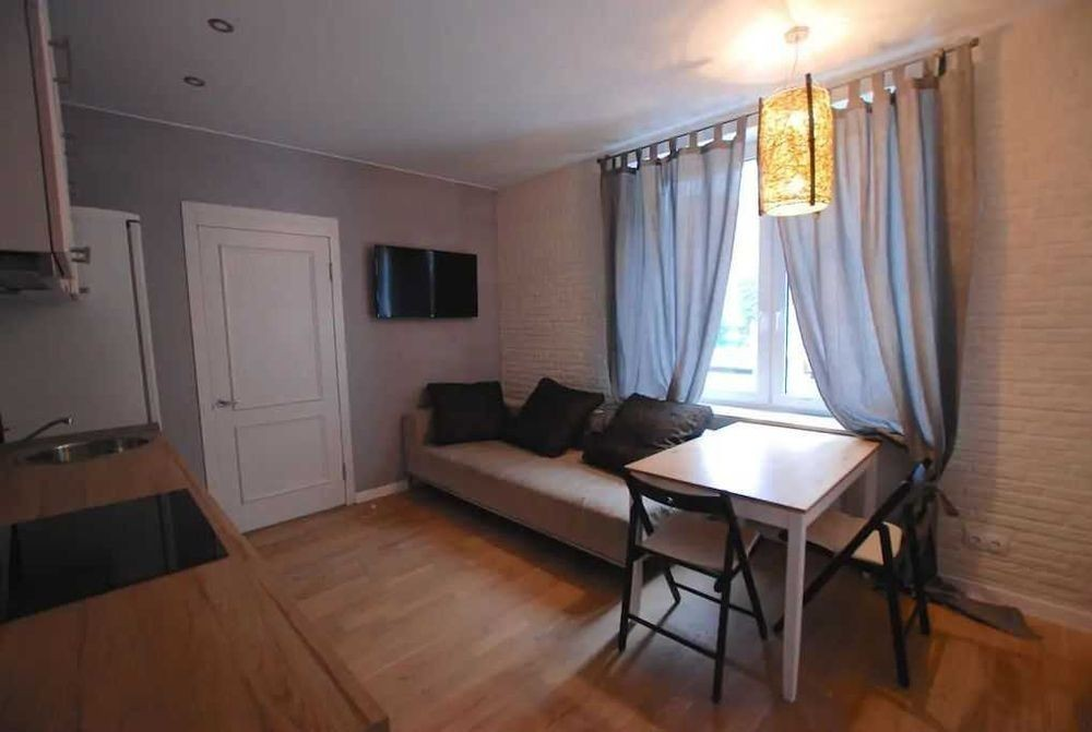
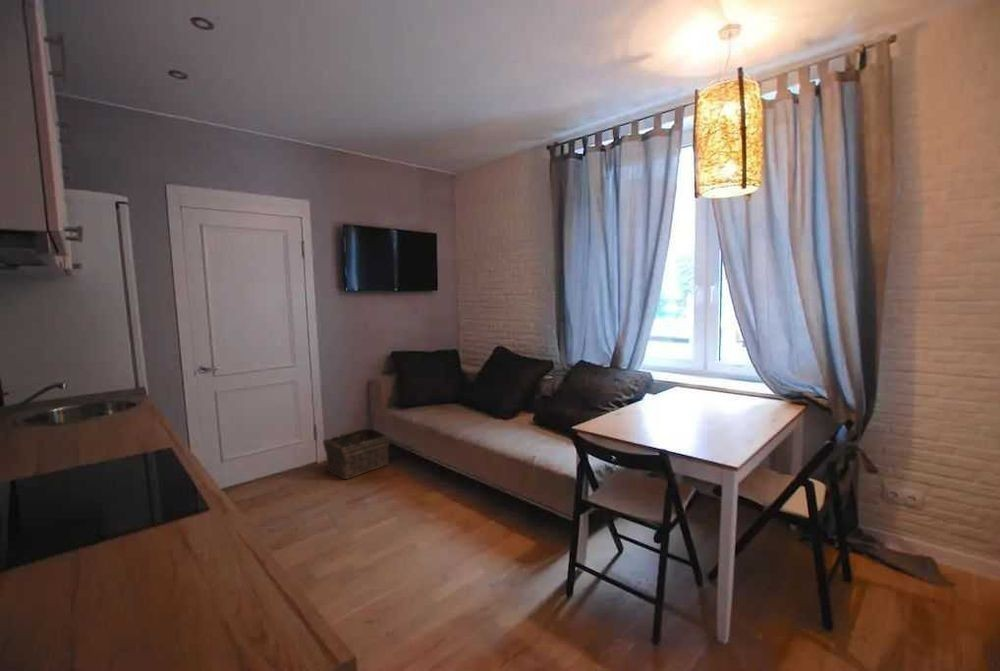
+ basket [322,428,390,480]
